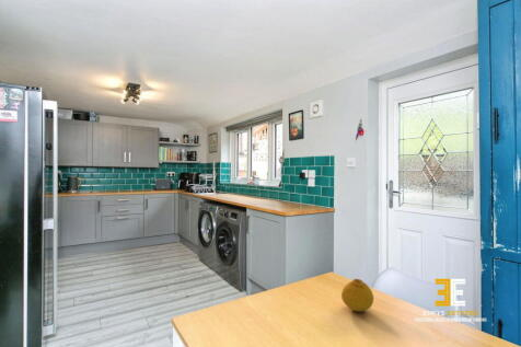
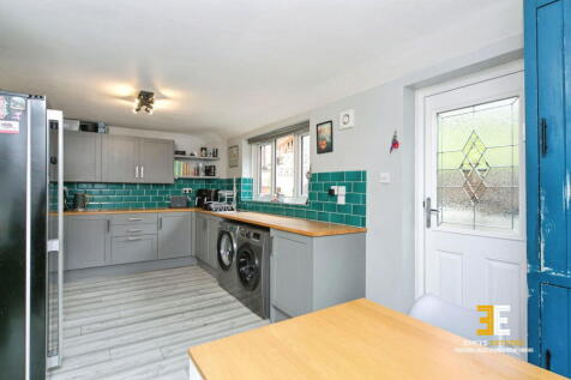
- fruit [340,278,374,313]
